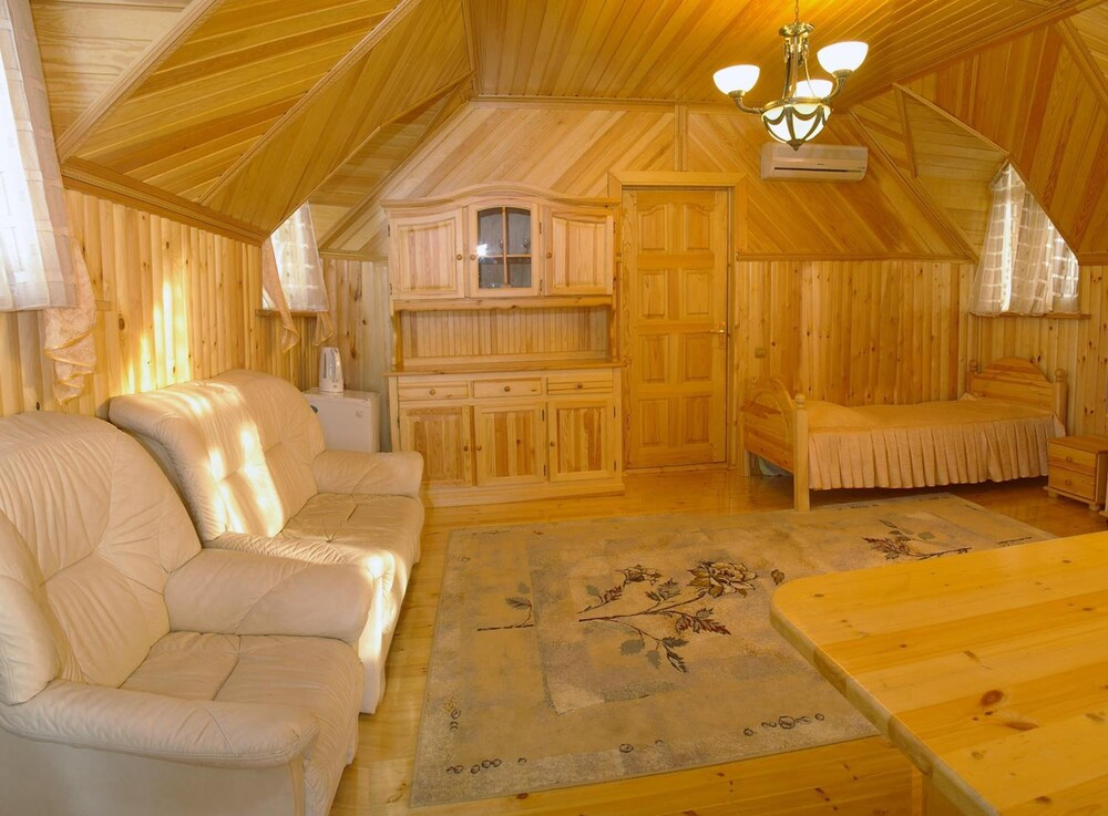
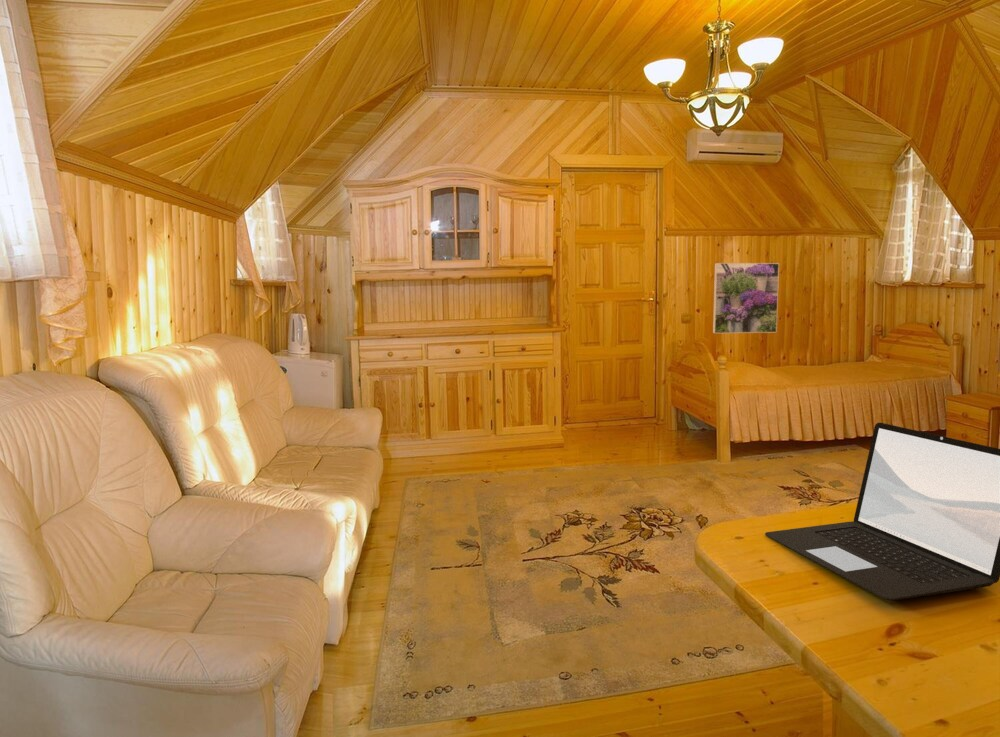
+ laptop [764,422,1000,601]
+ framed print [712,262,780,334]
